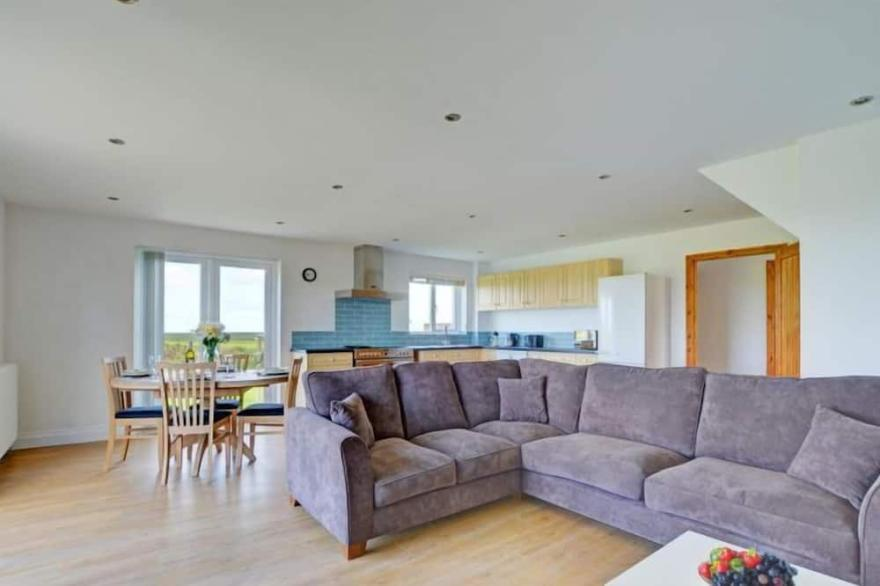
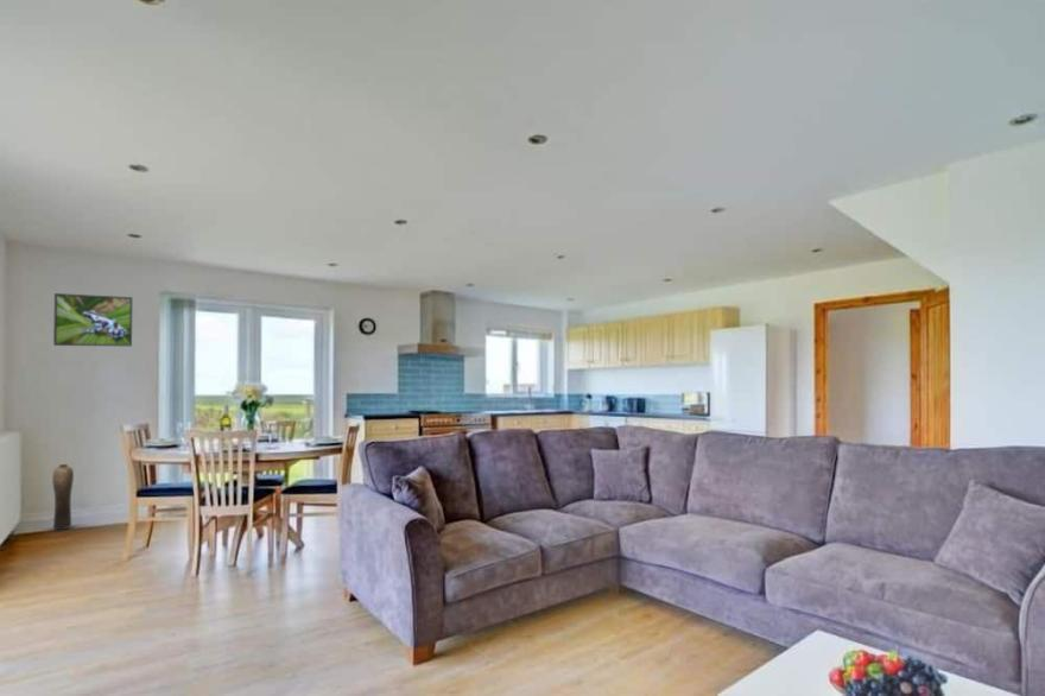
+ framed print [52,292,133,347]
+ vase [51,463,75,531]
